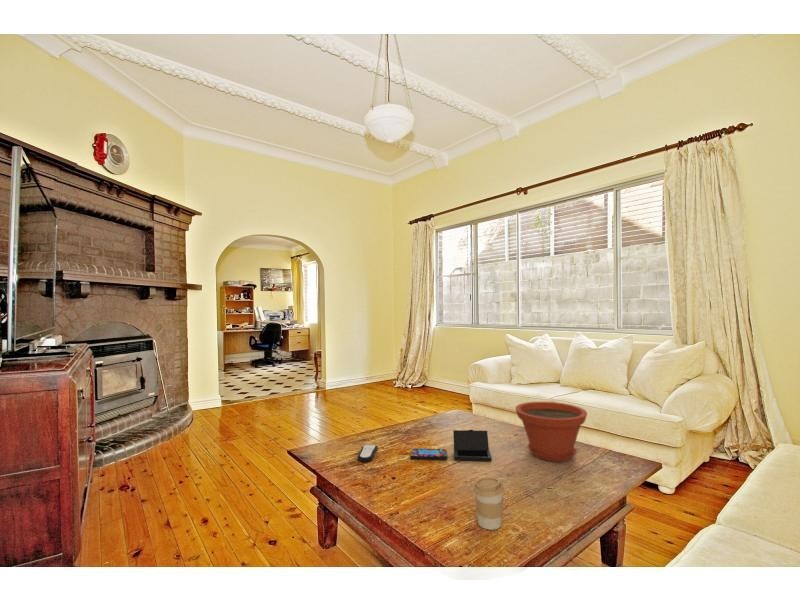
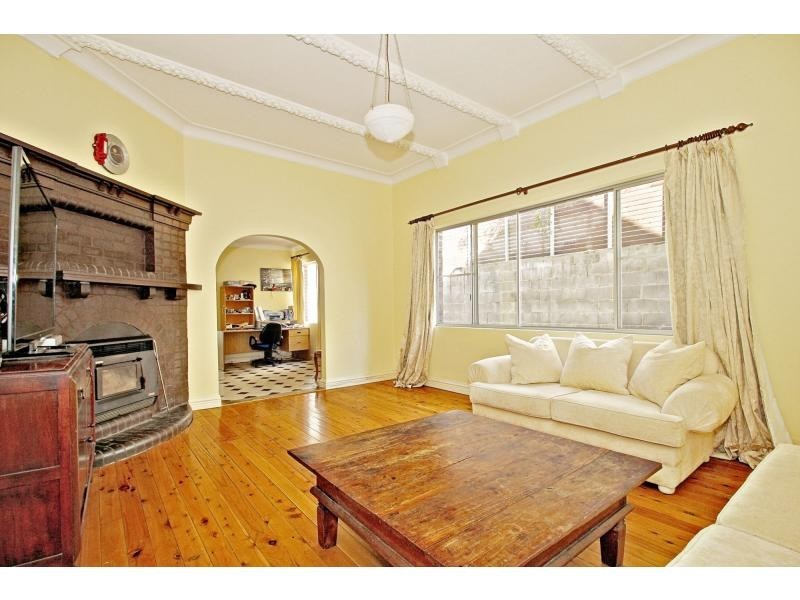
- coffee cup [472,476,505,531]
- remote control [357,444,379,463]
- plant pot [514,401,588,463]
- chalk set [410,429,493,462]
